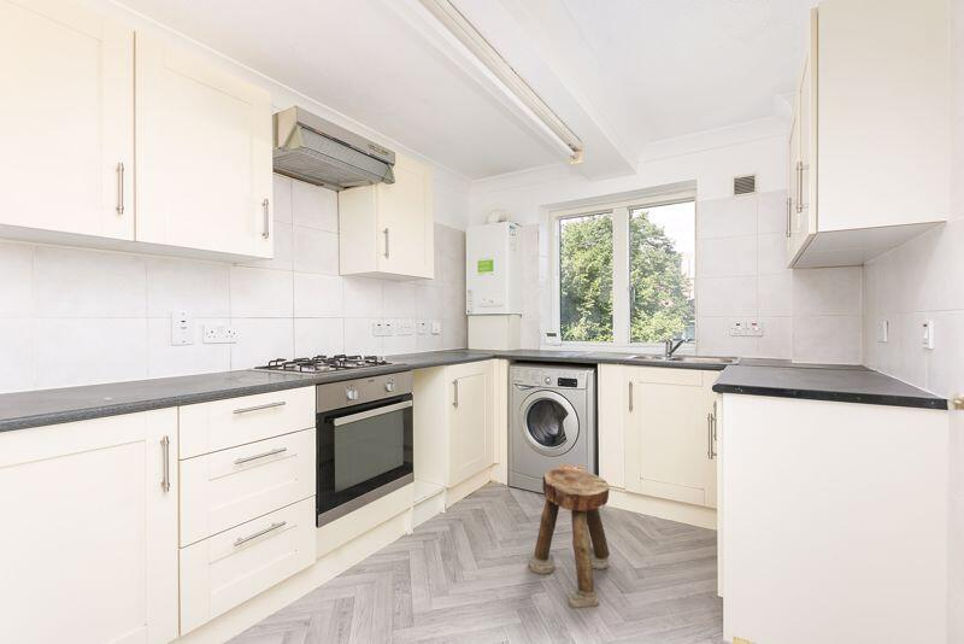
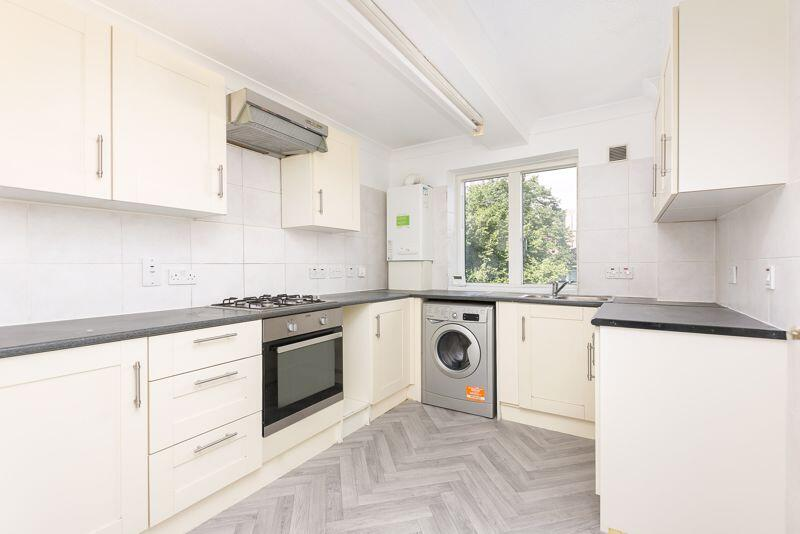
- stool [528,467,611,609]
